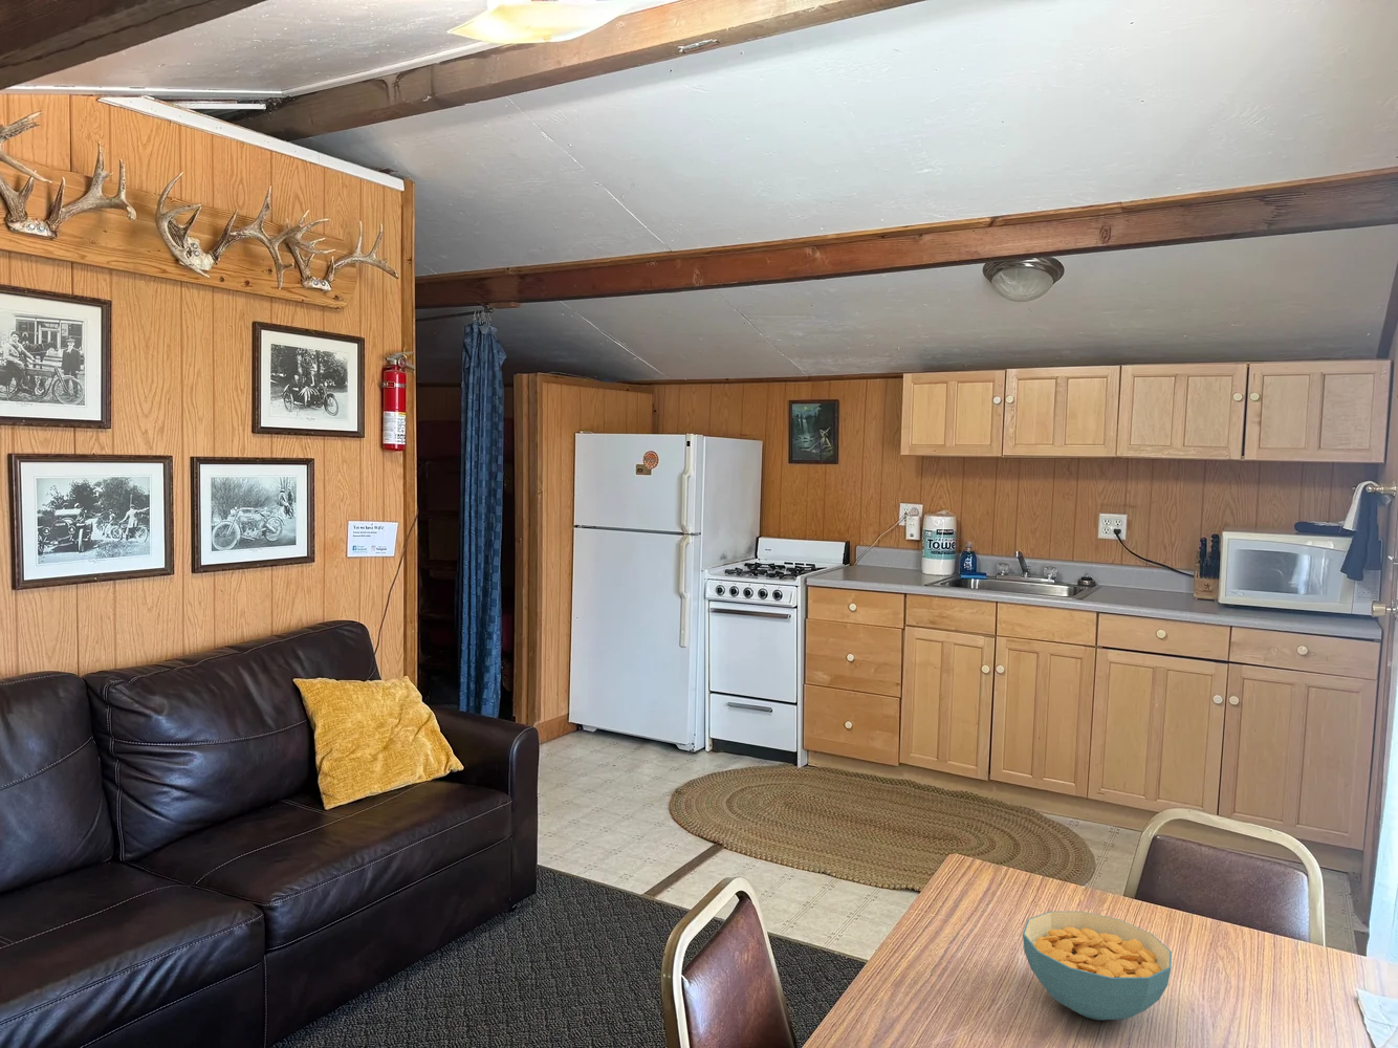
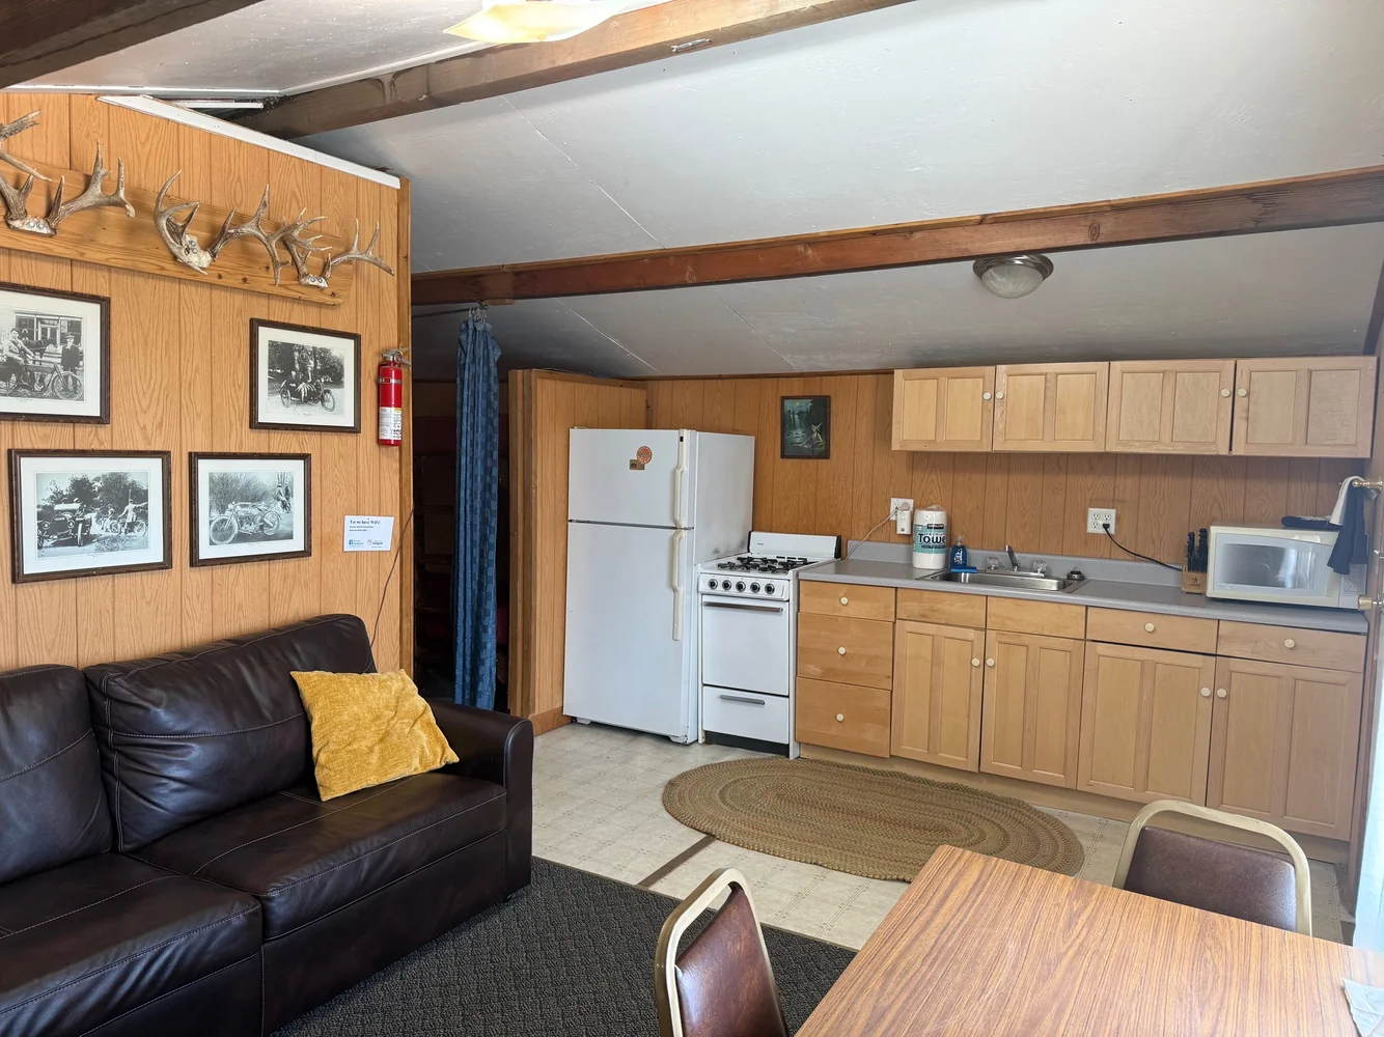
- cereal bowl [1022,910,1172,1020]
